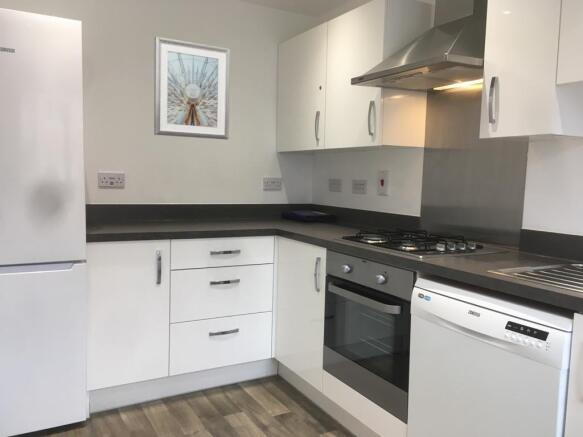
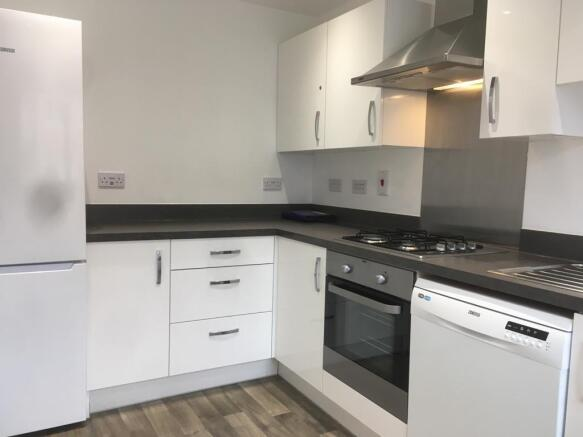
- picture frame [153,35,231,140]
